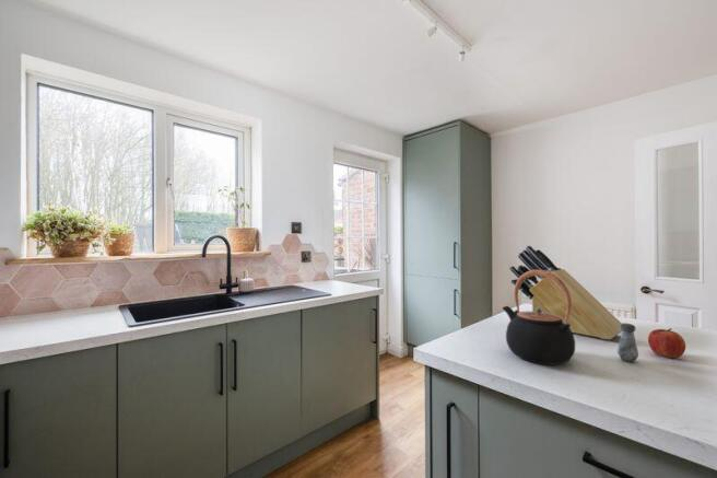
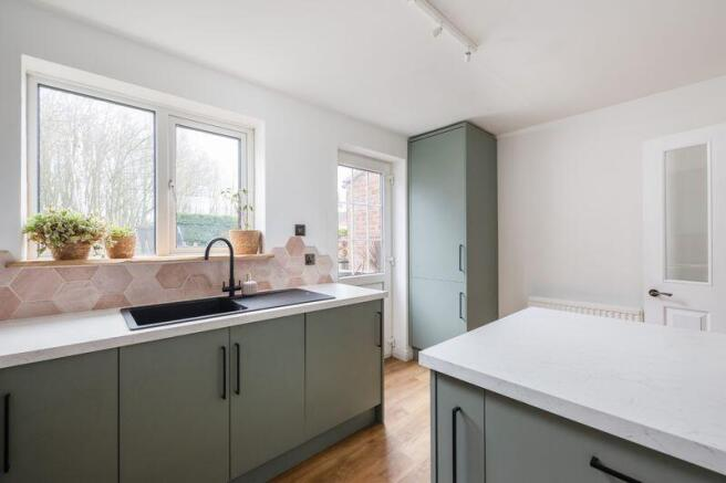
- knife block [508,245,623,340]
- fruit [647,327,686,359]
- teapot [502,270,576,365]
- salt shaker [616,322,639,363]
